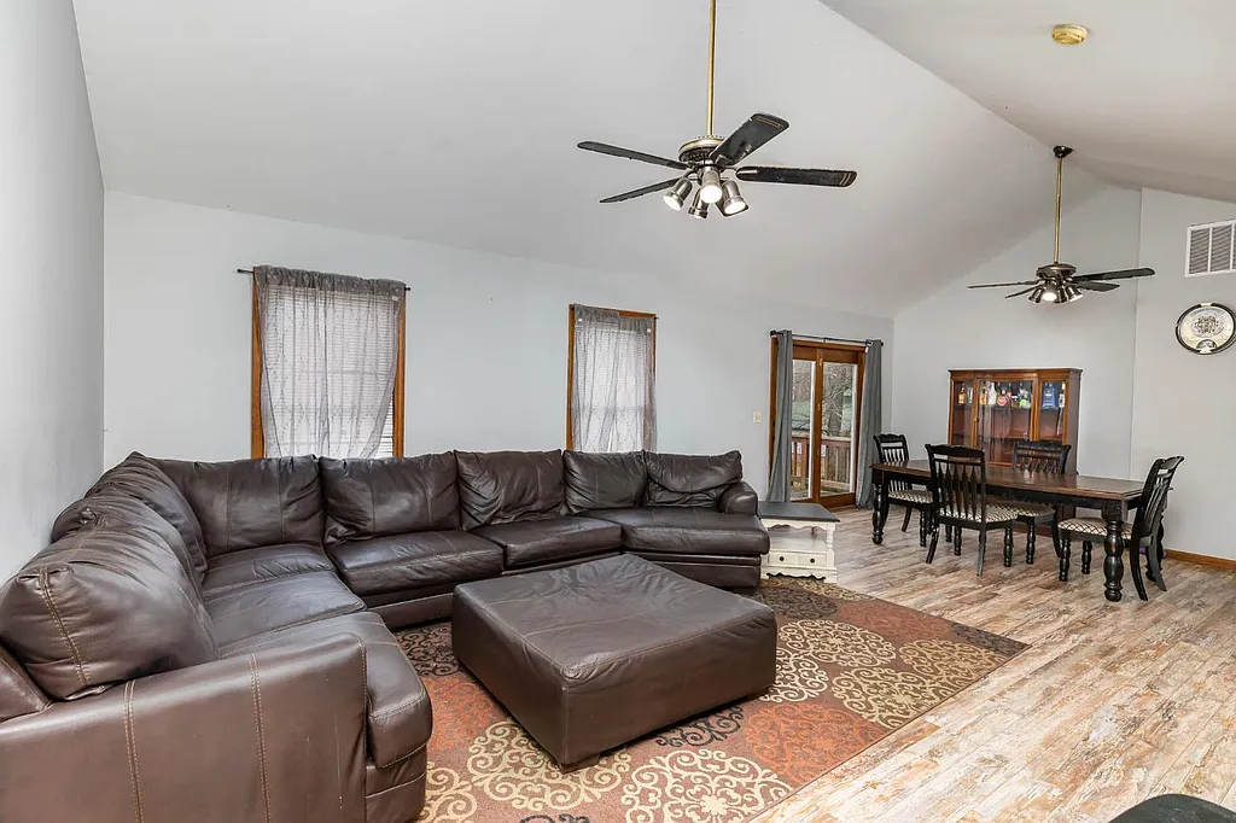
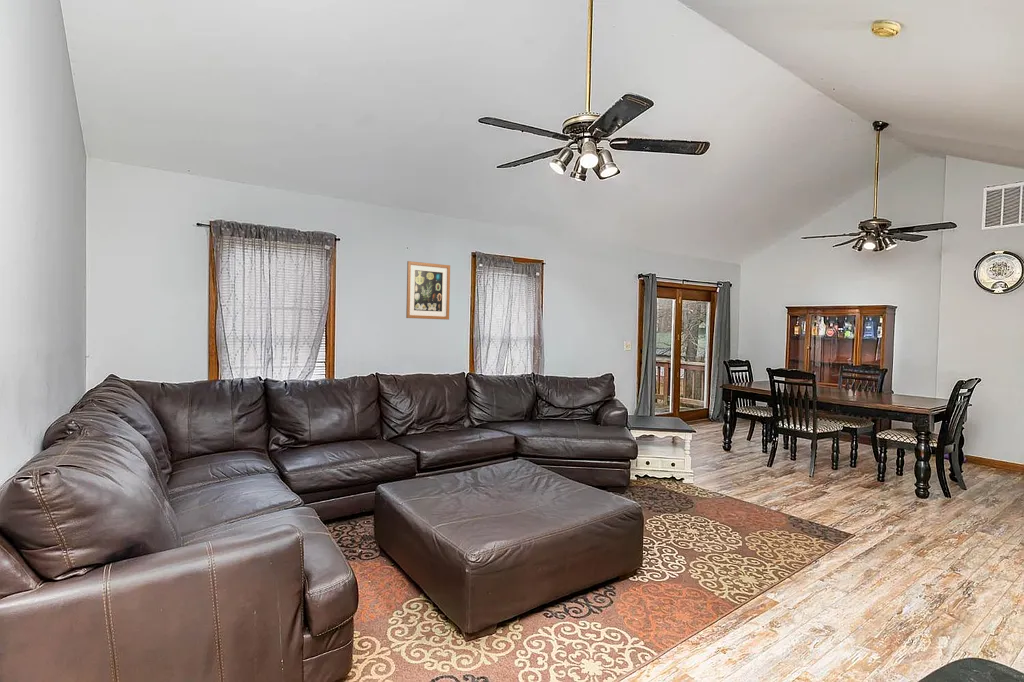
+ wall art [405,260,451,321]
